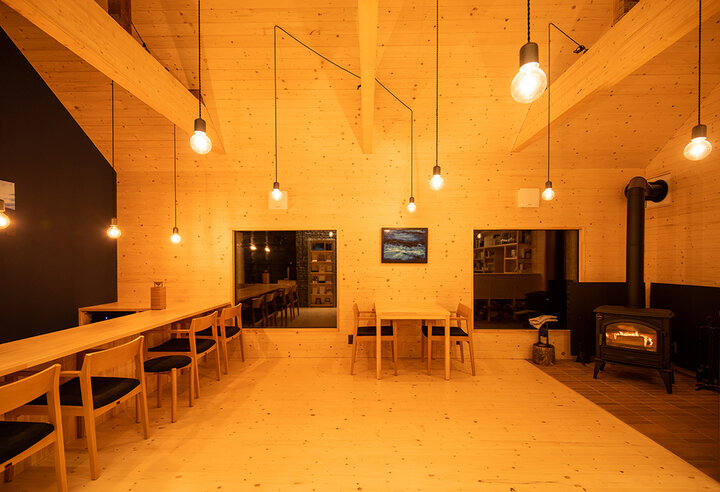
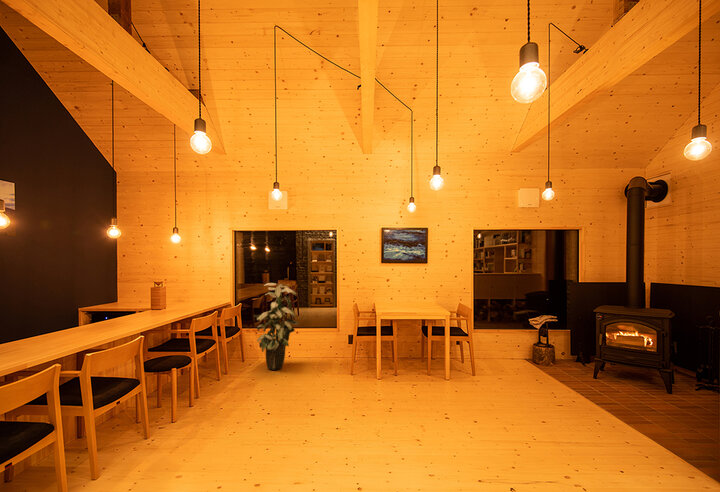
+ indoor plant [253,282,300,371]
